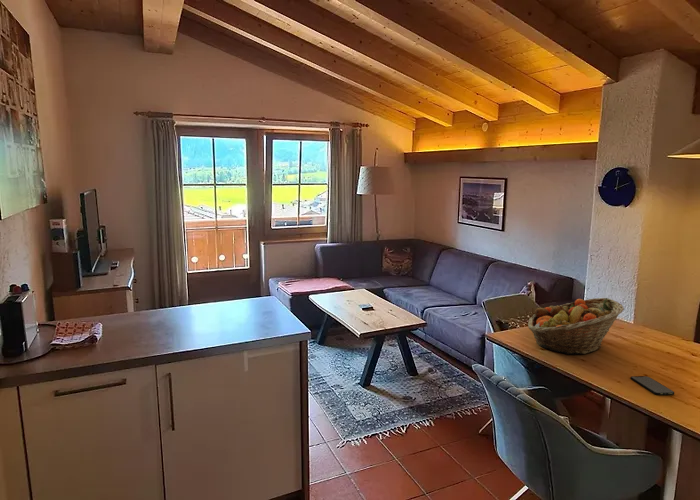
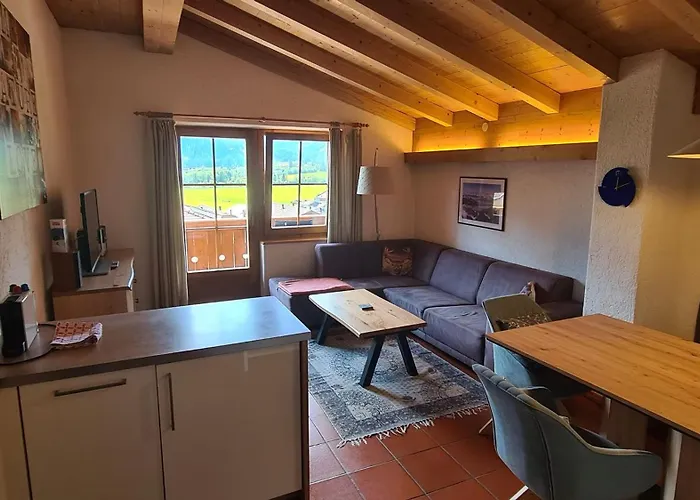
- fruit basket [527,297,625,355]
- smartphone [630,375,675,396]
